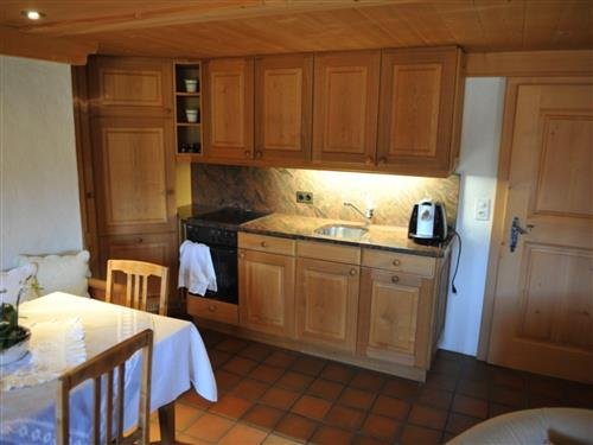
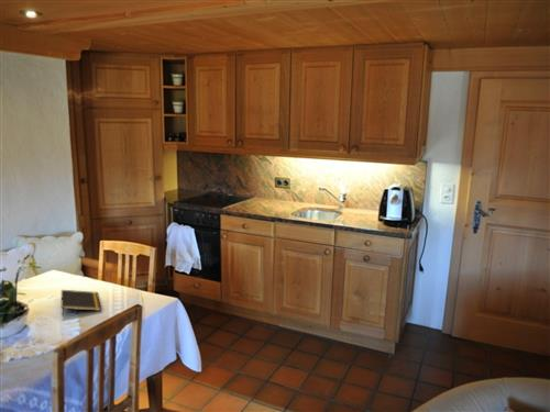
+ notepad [61,289,102,318]
